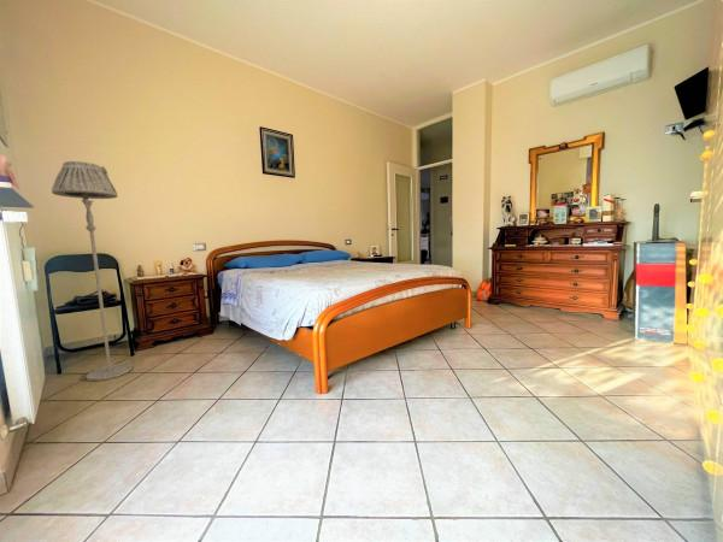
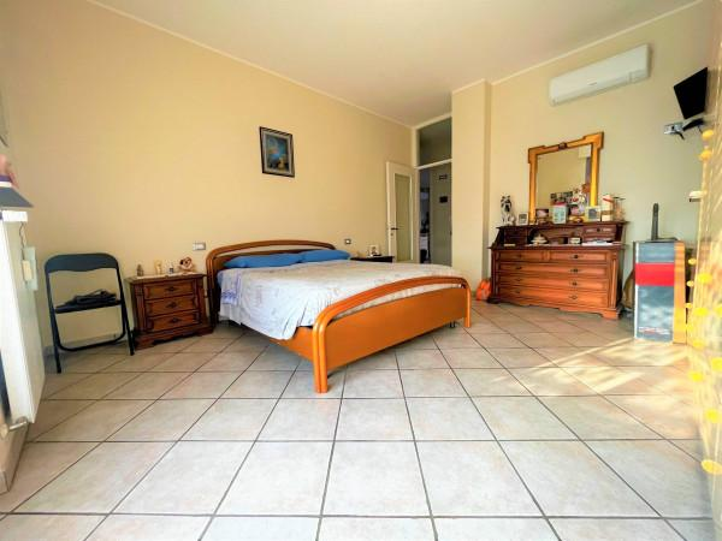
- floor lamp [51,160,134,382]
